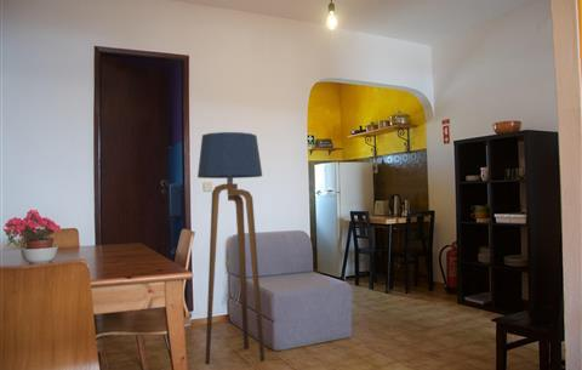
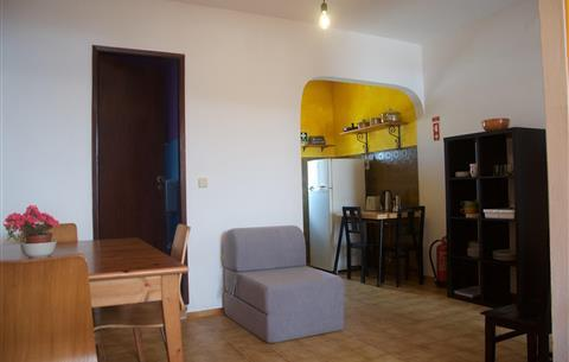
- floor lamp [196,131,266,365]
